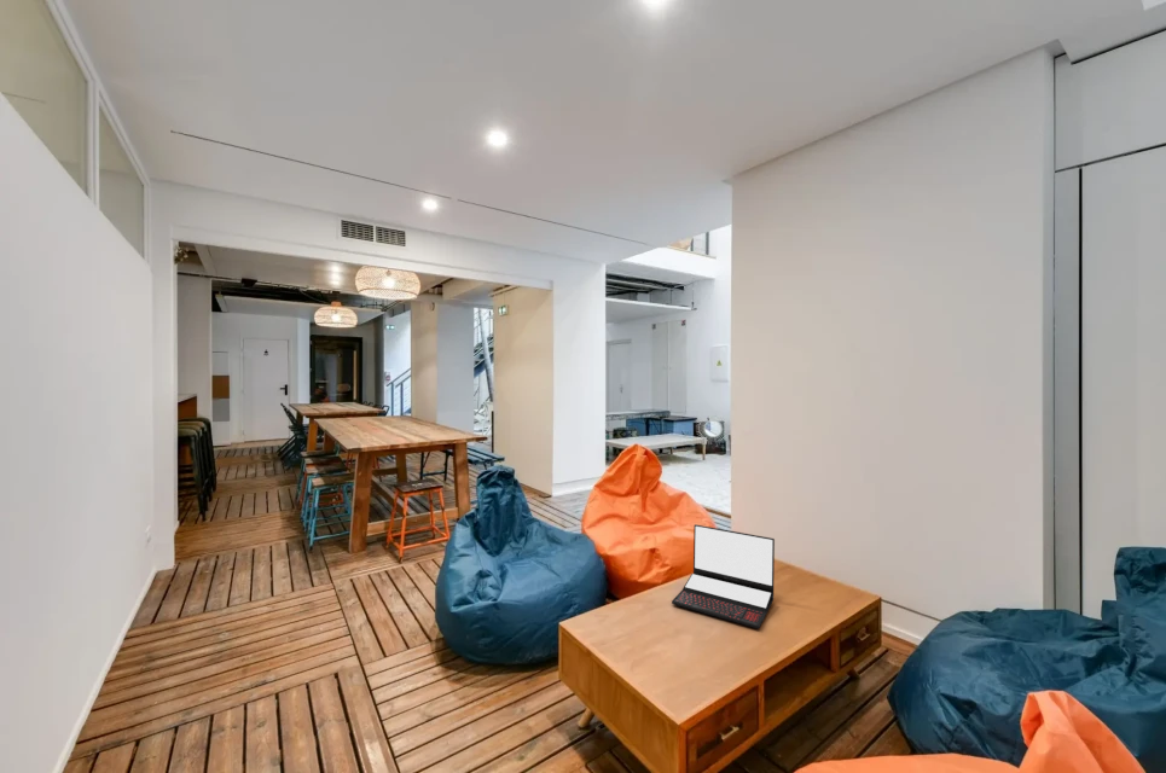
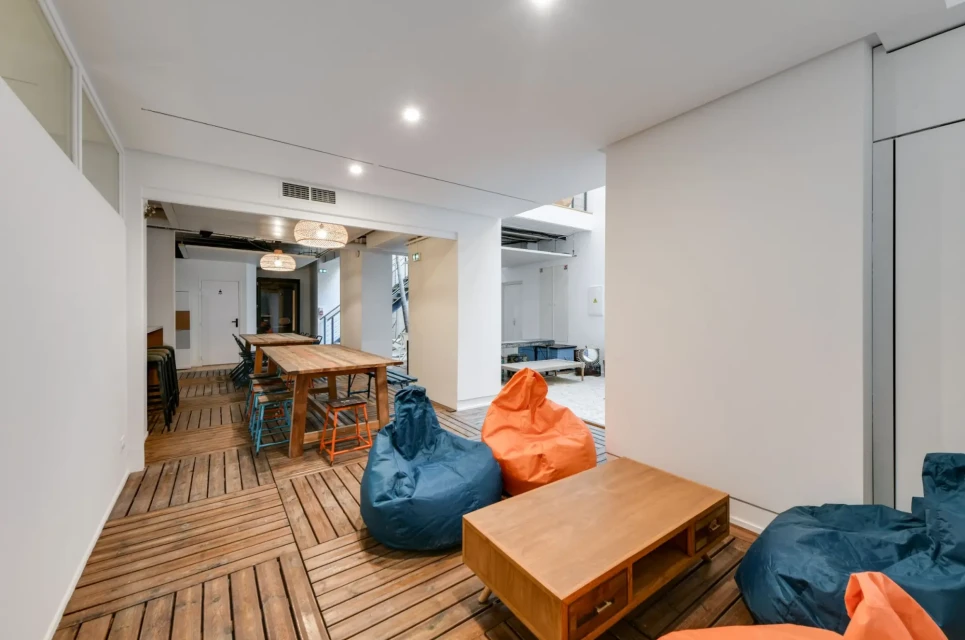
- laptop [671,523,776,629]
